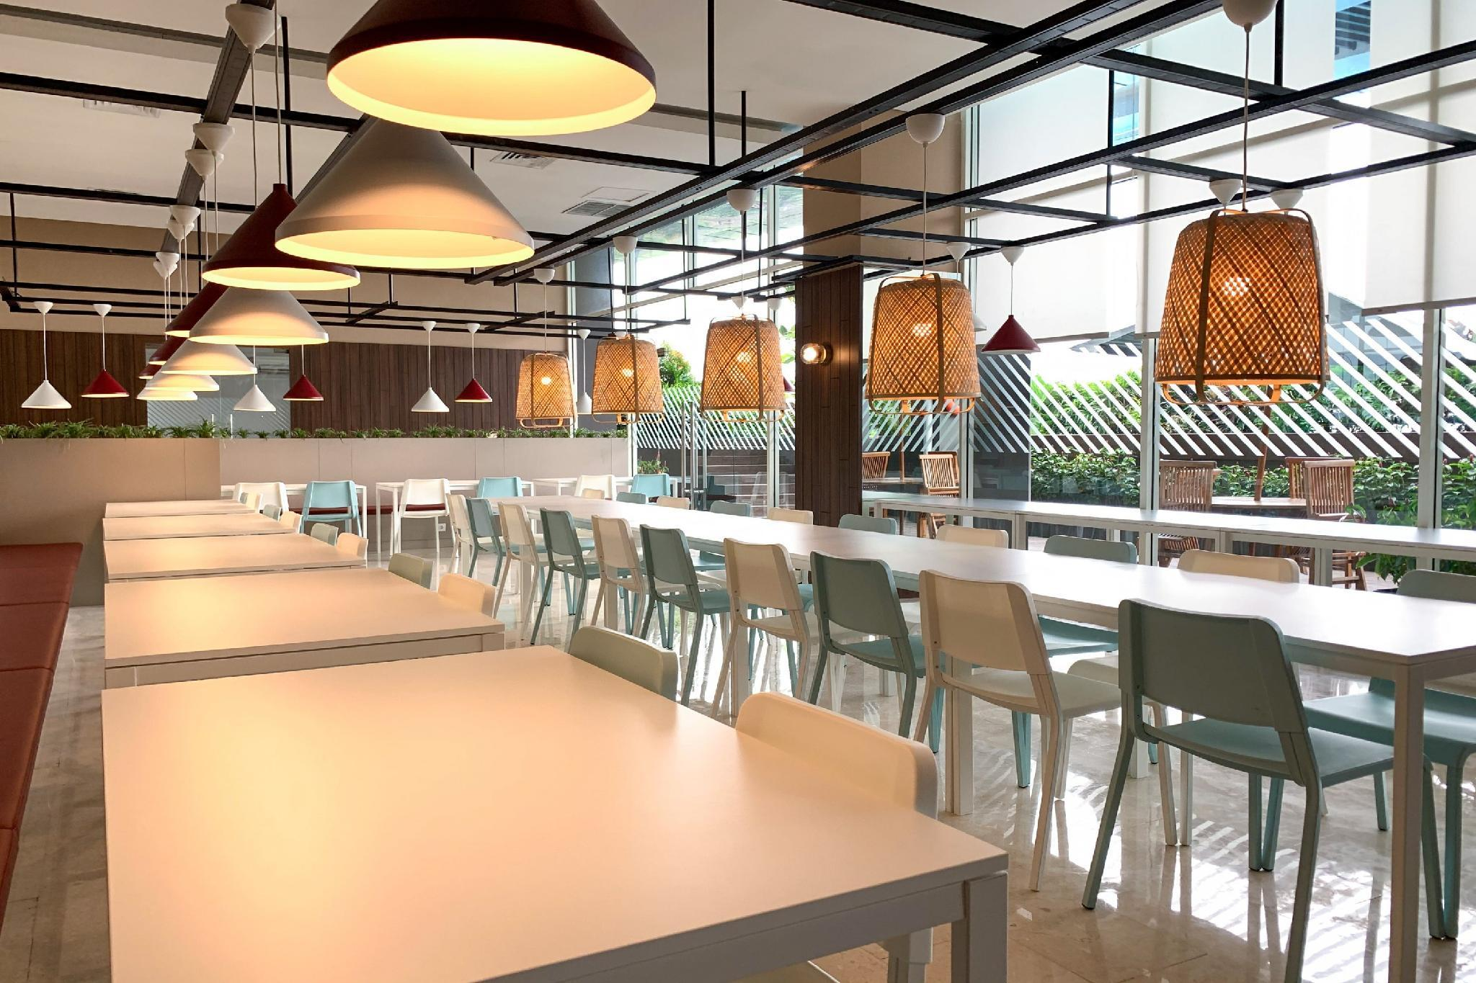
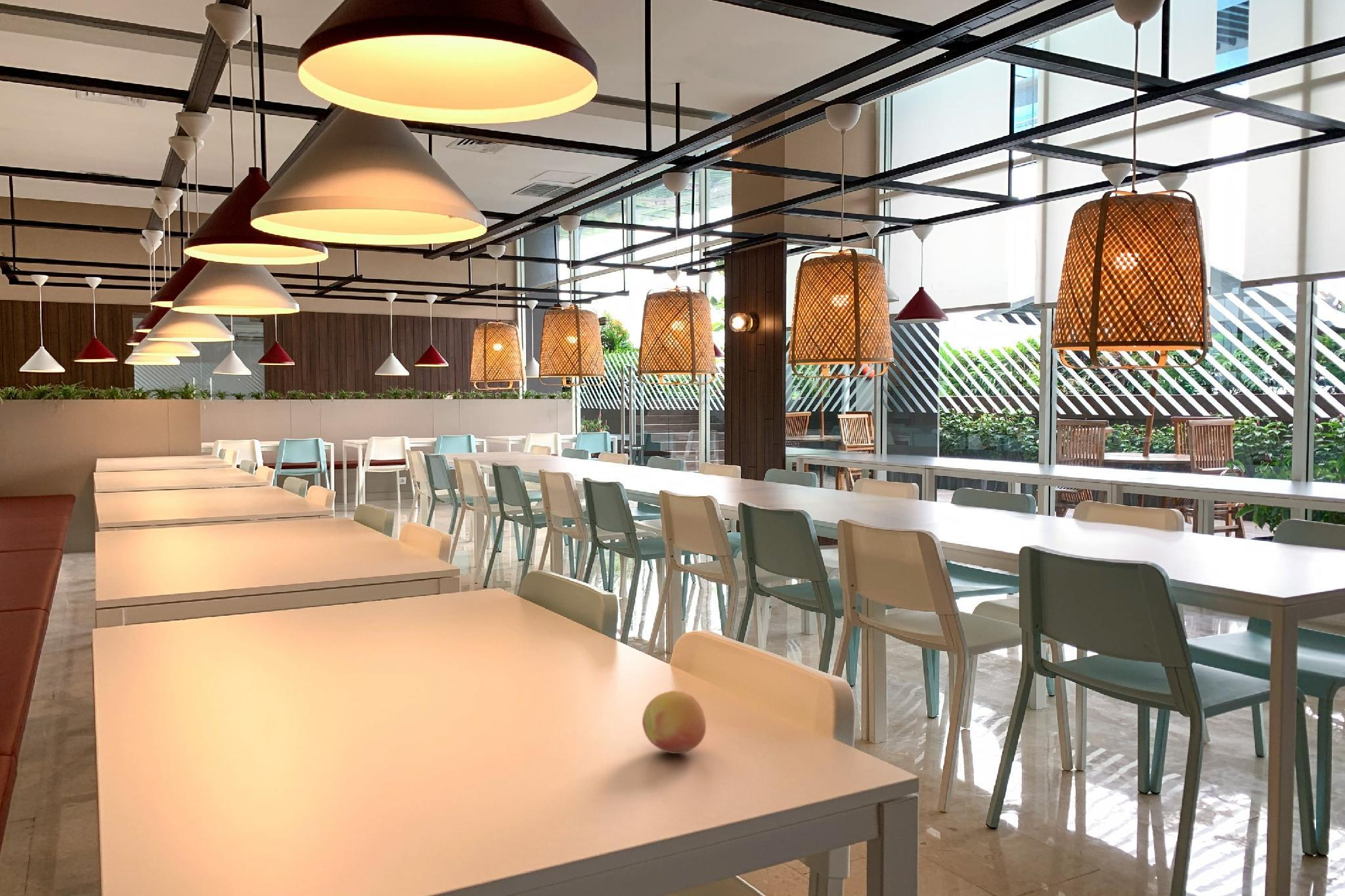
+ fruit [642,690,707,754]
